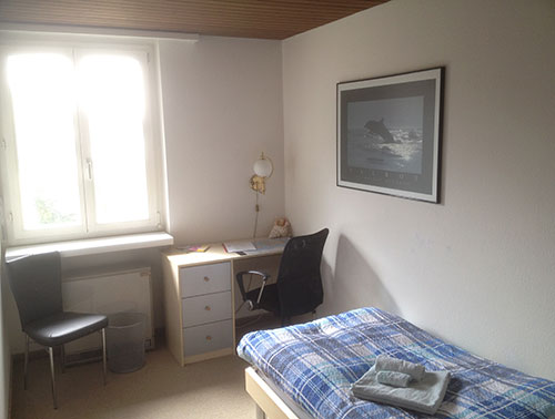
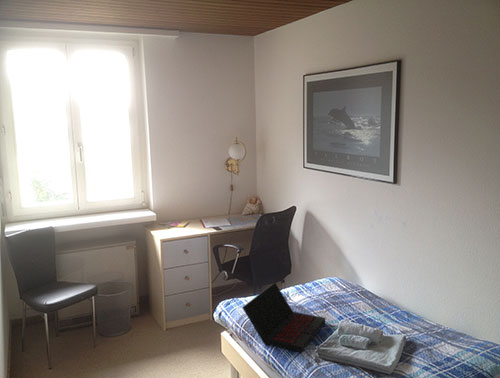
+ laptop [241,282,326,353]
